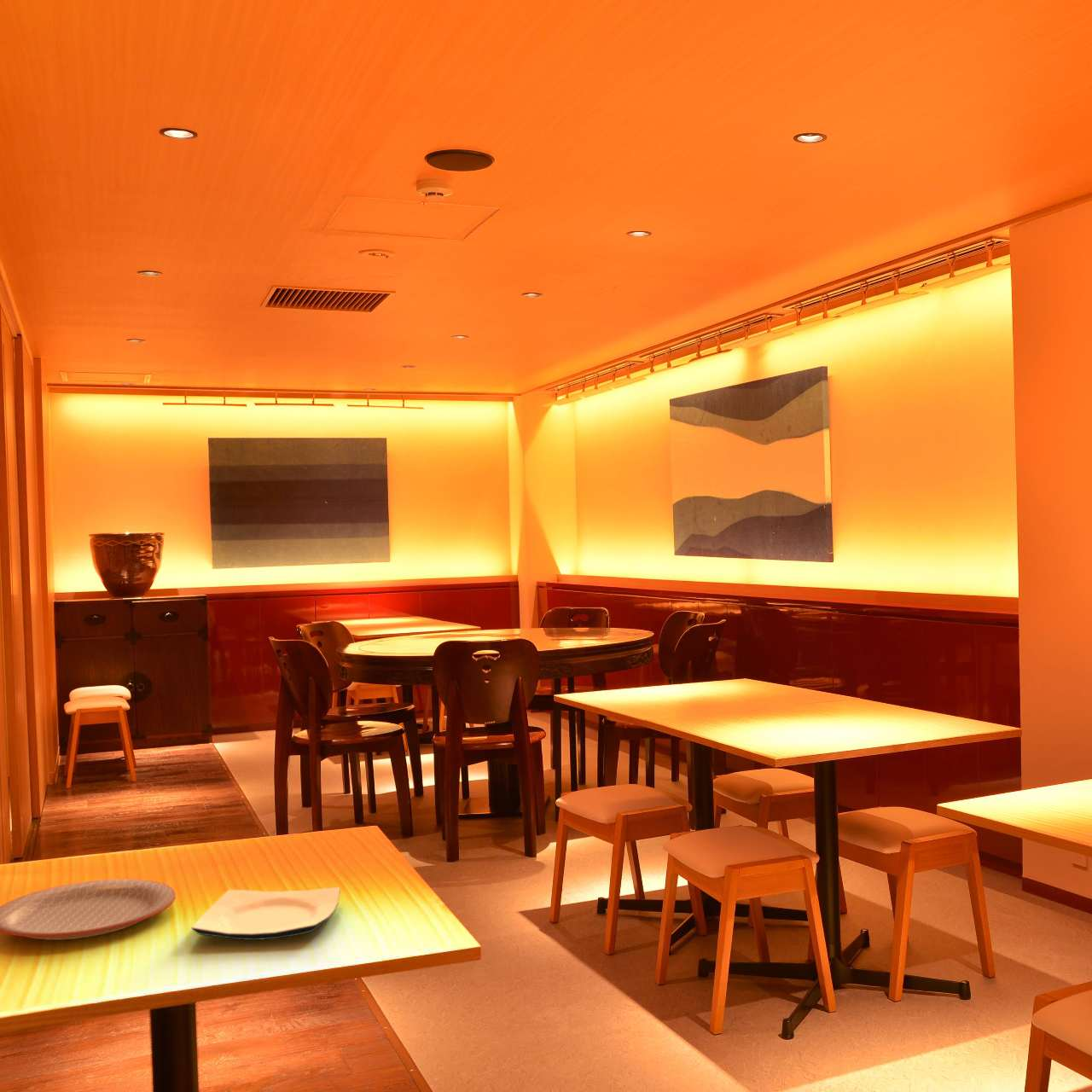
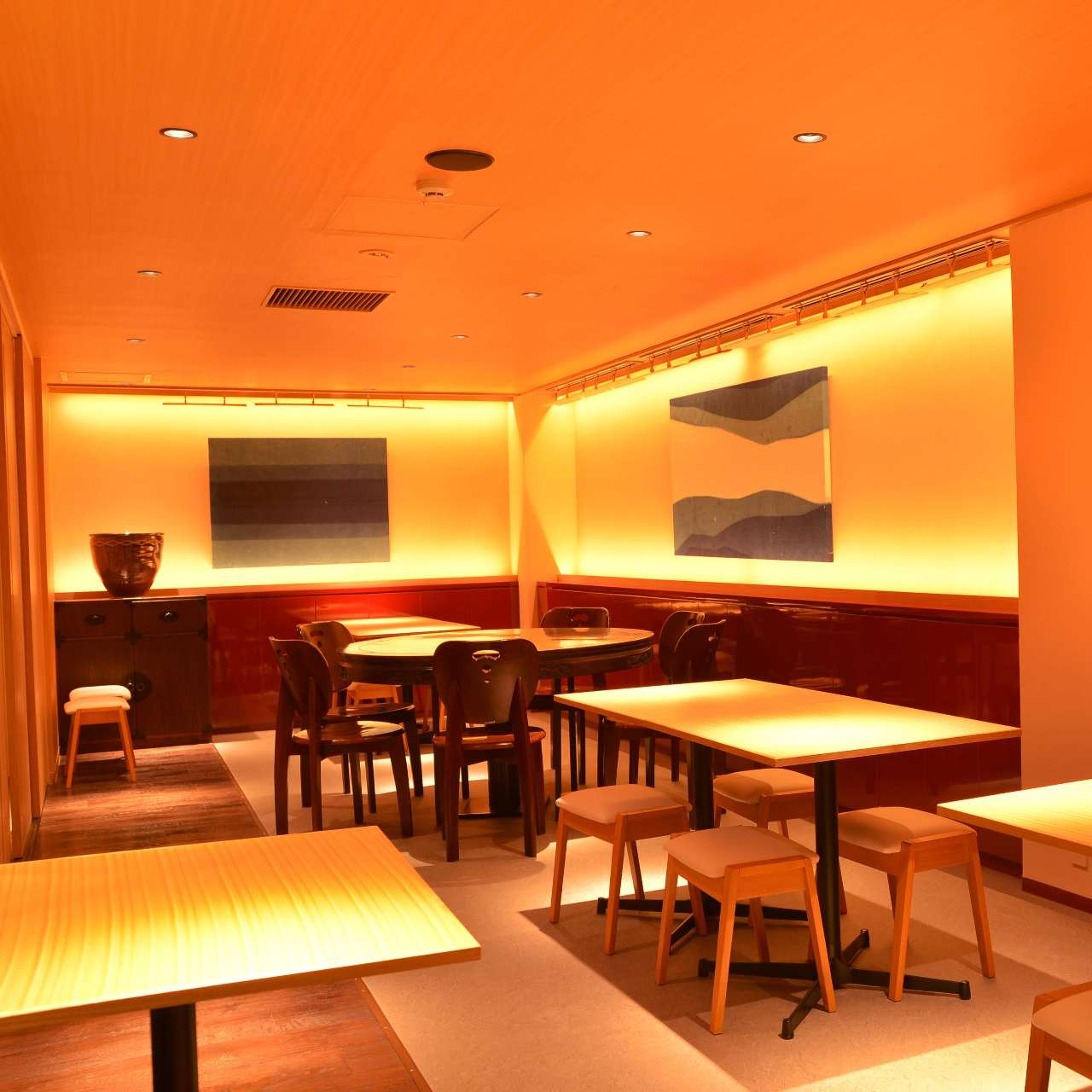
- plate [191,886,341,941]
- plate [0,878,177,941]
